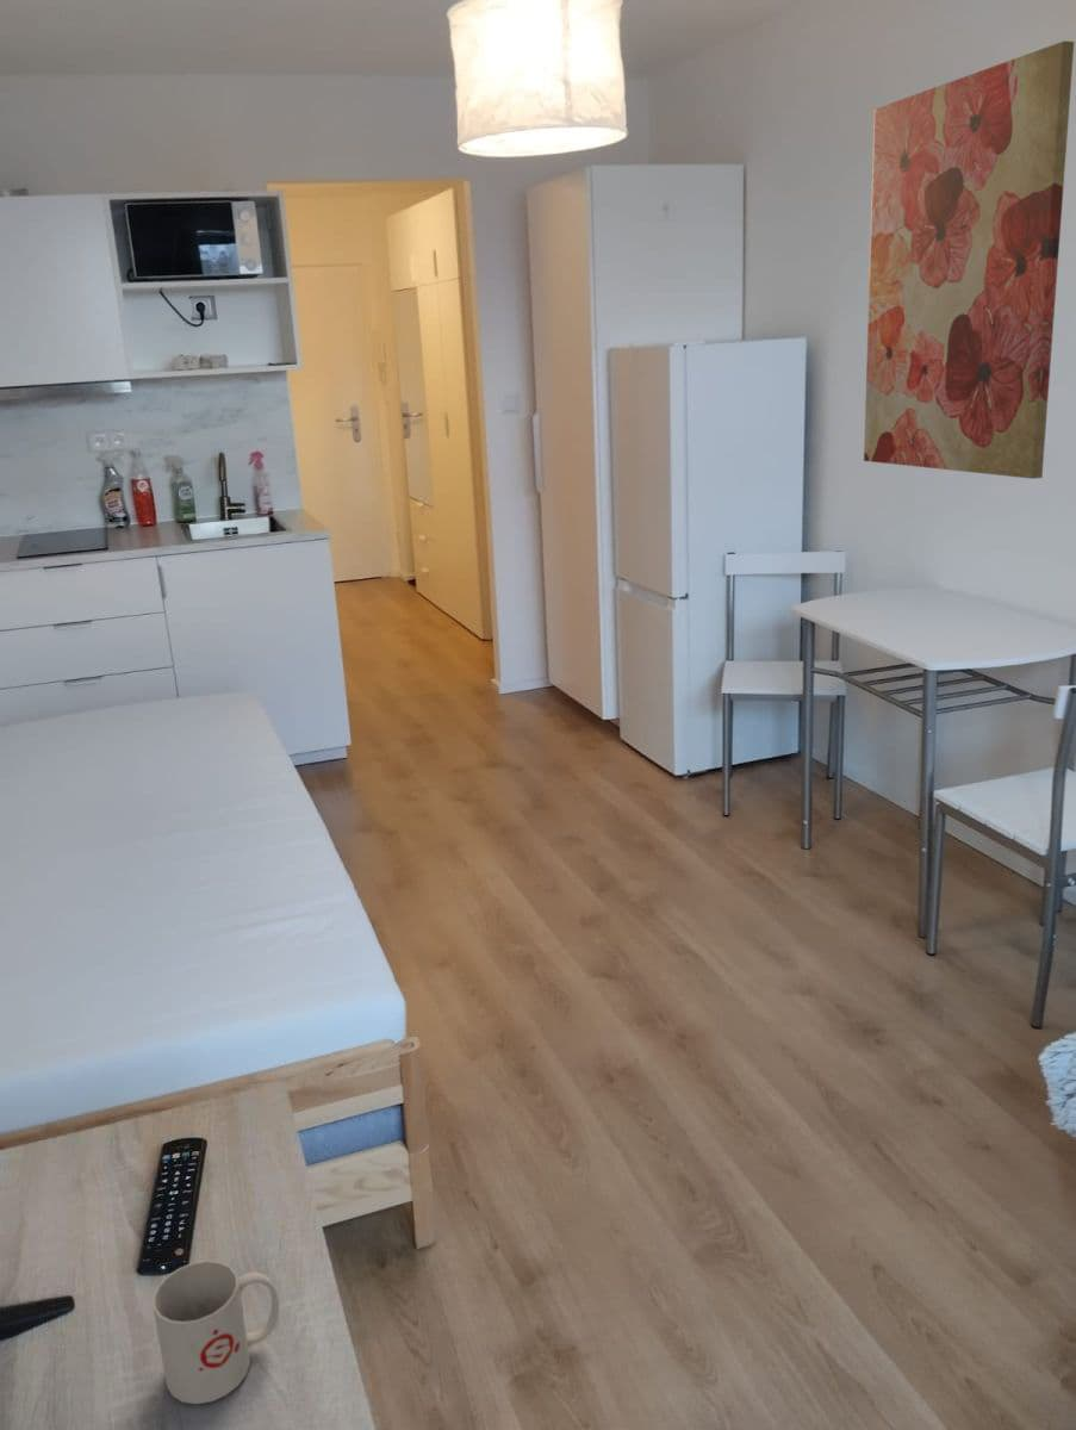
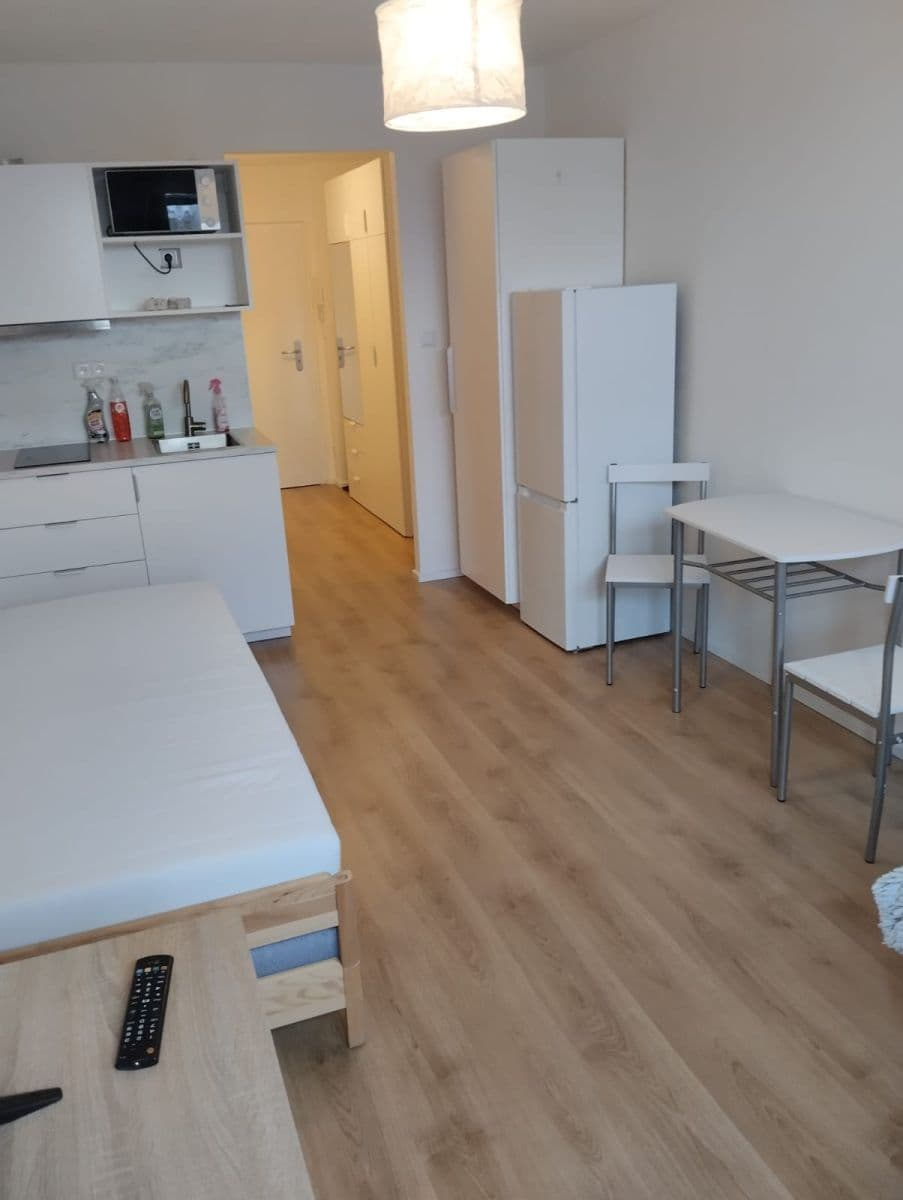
- mug [151,1260,280,1405]
- wall art [863,39,1076,480]
